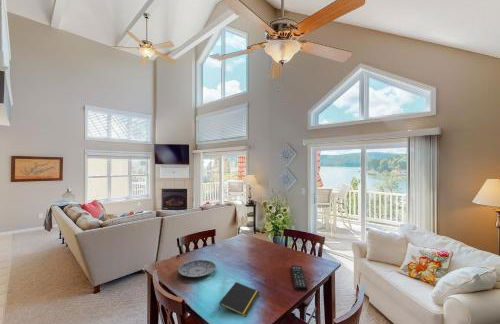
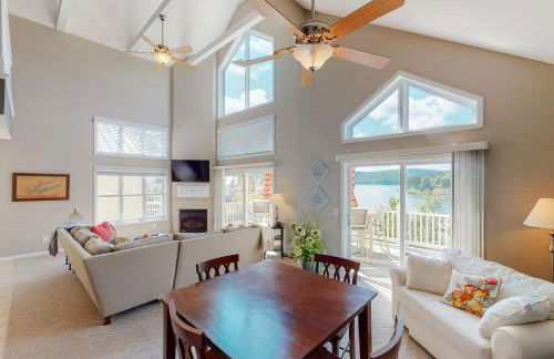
- notepad [218,281,260,318]
- remote control [290,264,308,291]
- plate [177,259,217,278]
